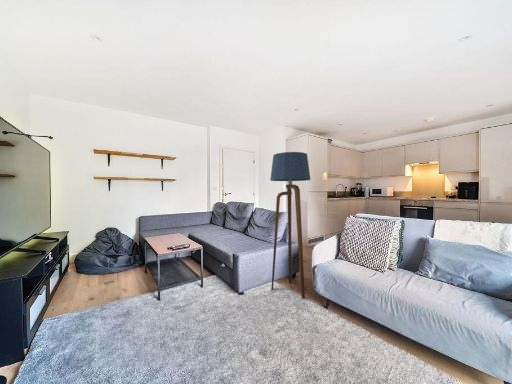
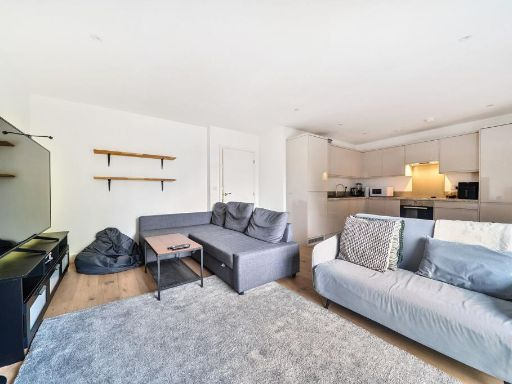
- floor lamp [269,151,311,299]
